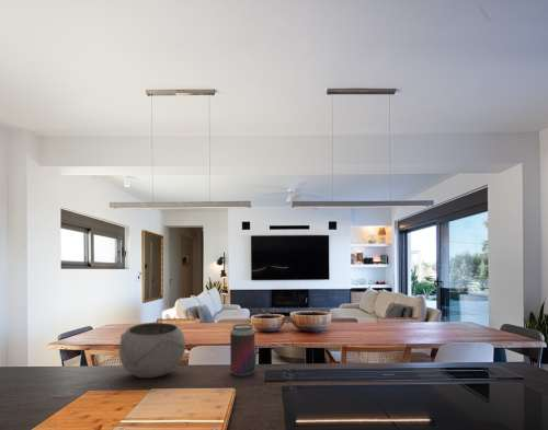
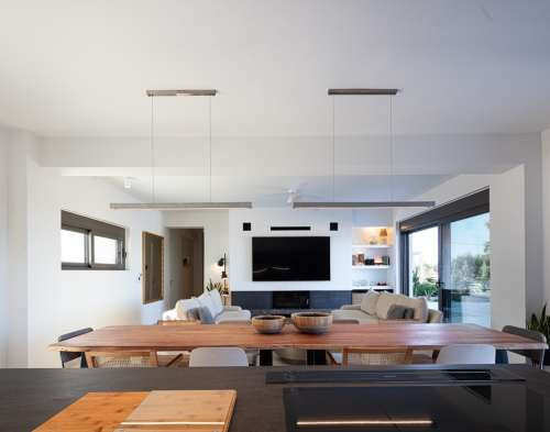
- beverage can [229,323,256,377]
- bowl [118,322,186,380]
